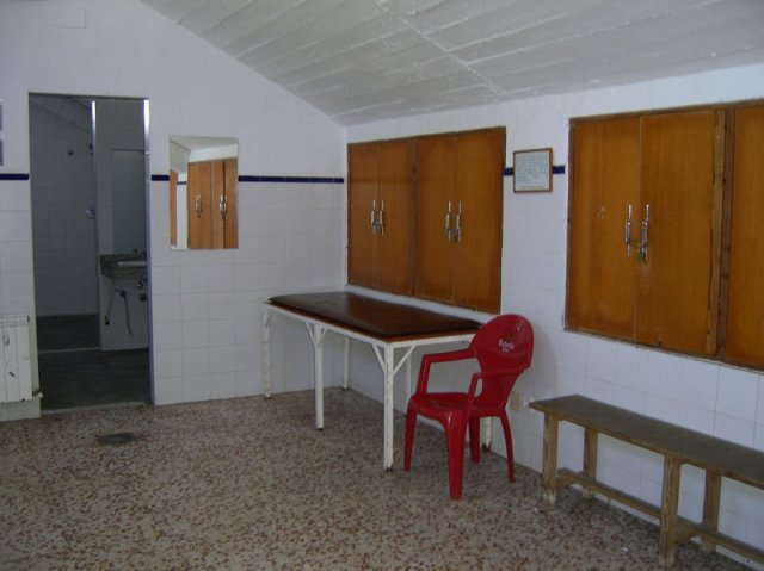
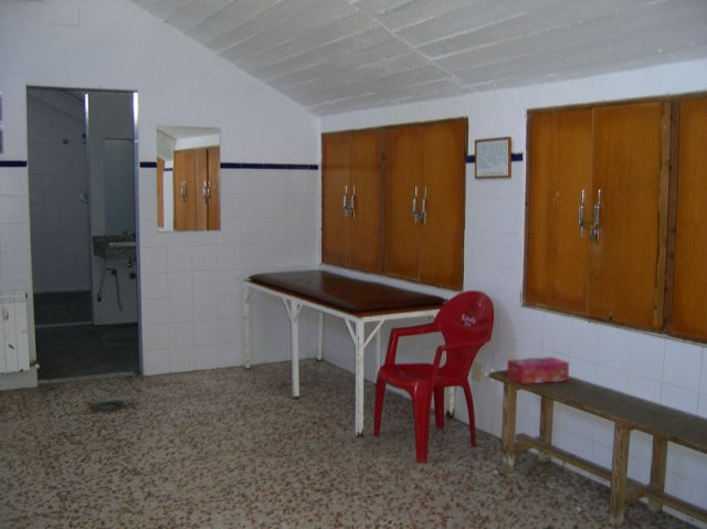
+ tissue box [506,356,570,385]
